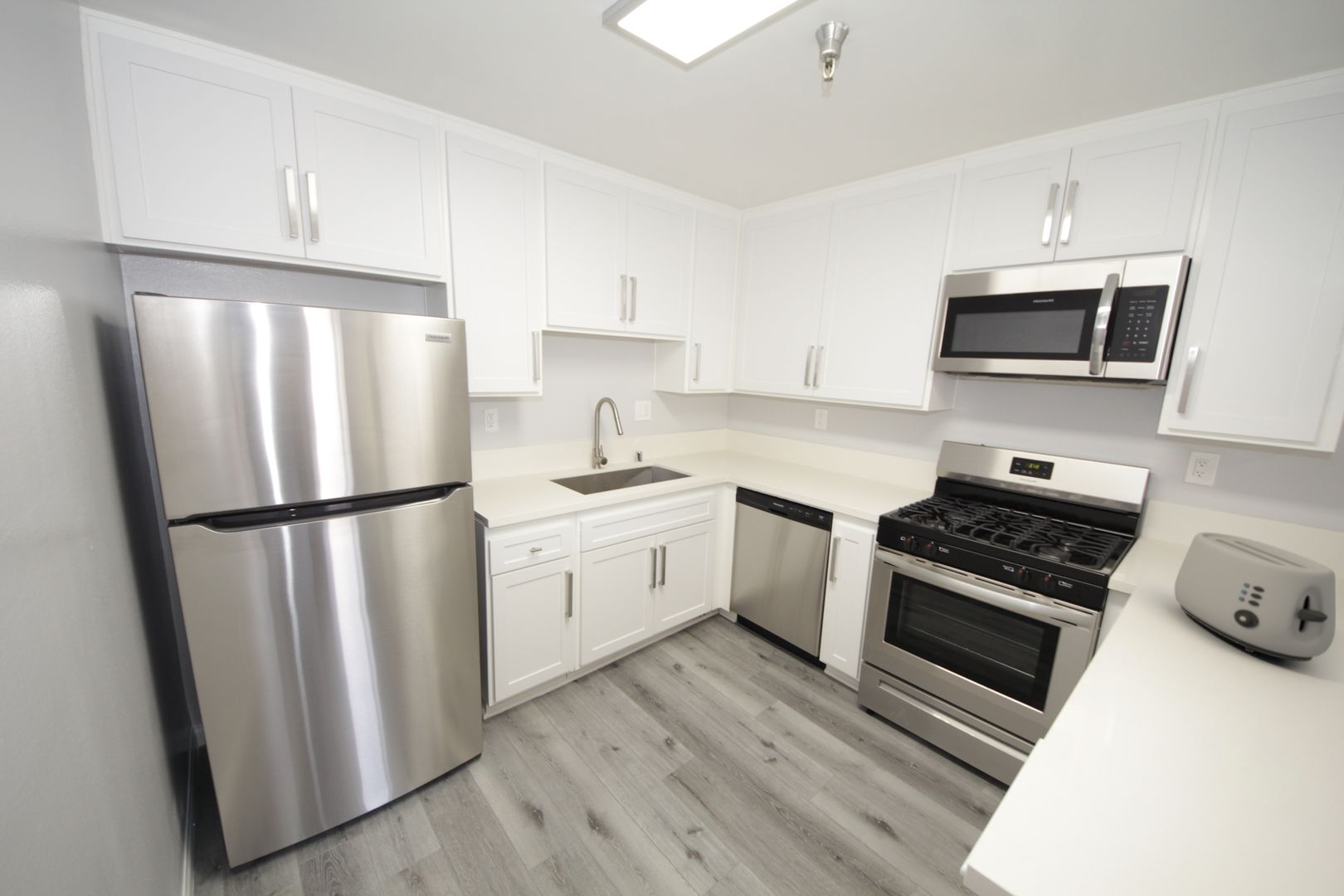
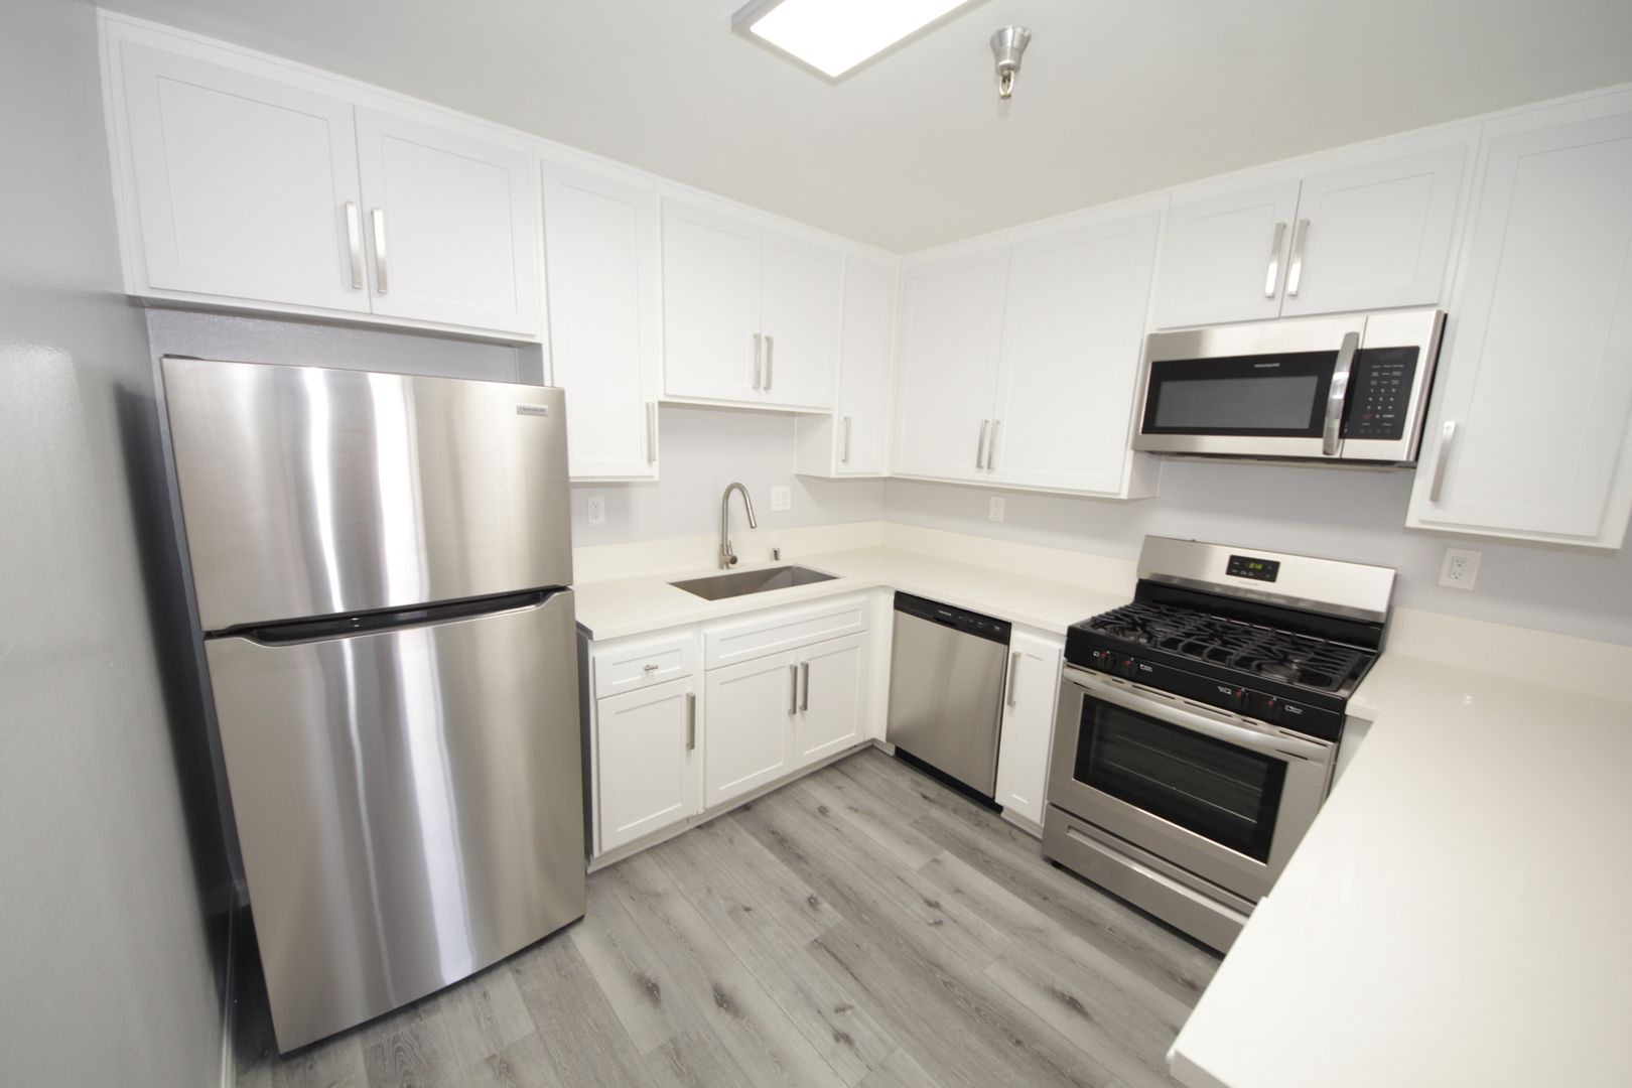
- toaster [1174,532,1337,662]
